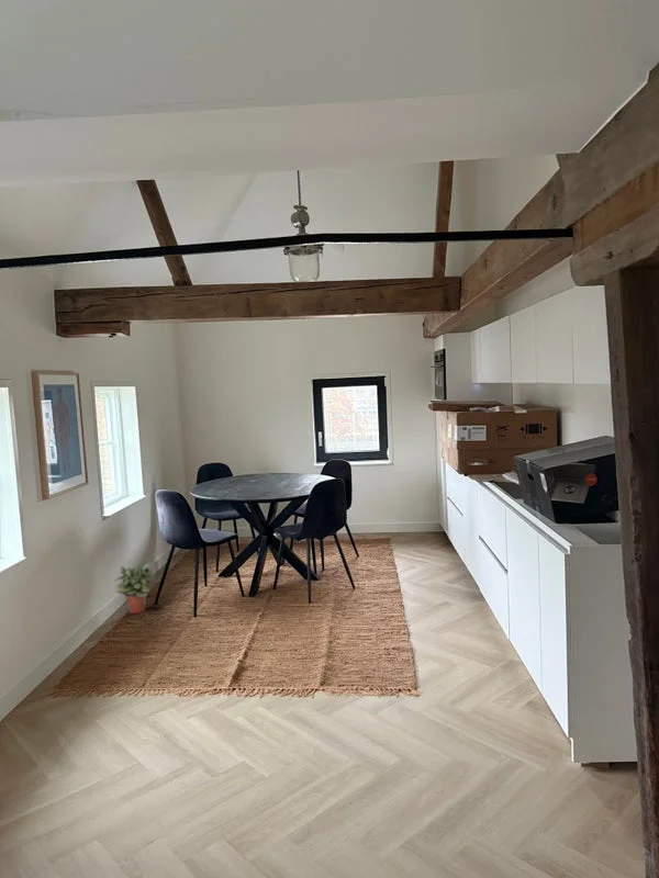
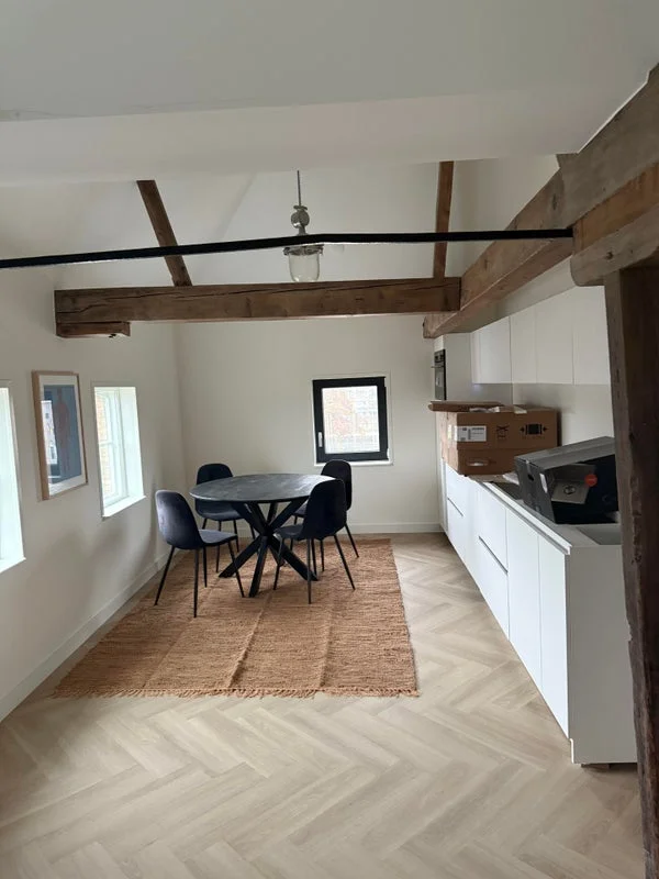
- potted plant [113,563,159,615]
